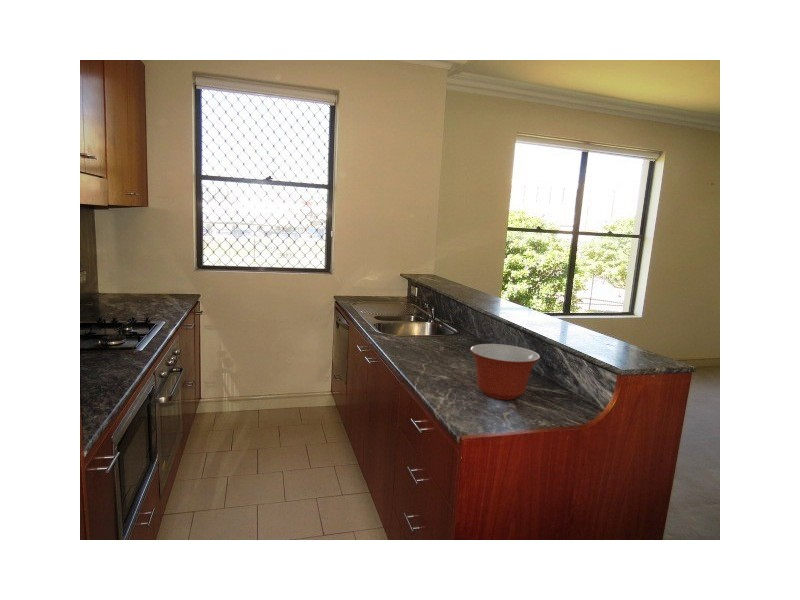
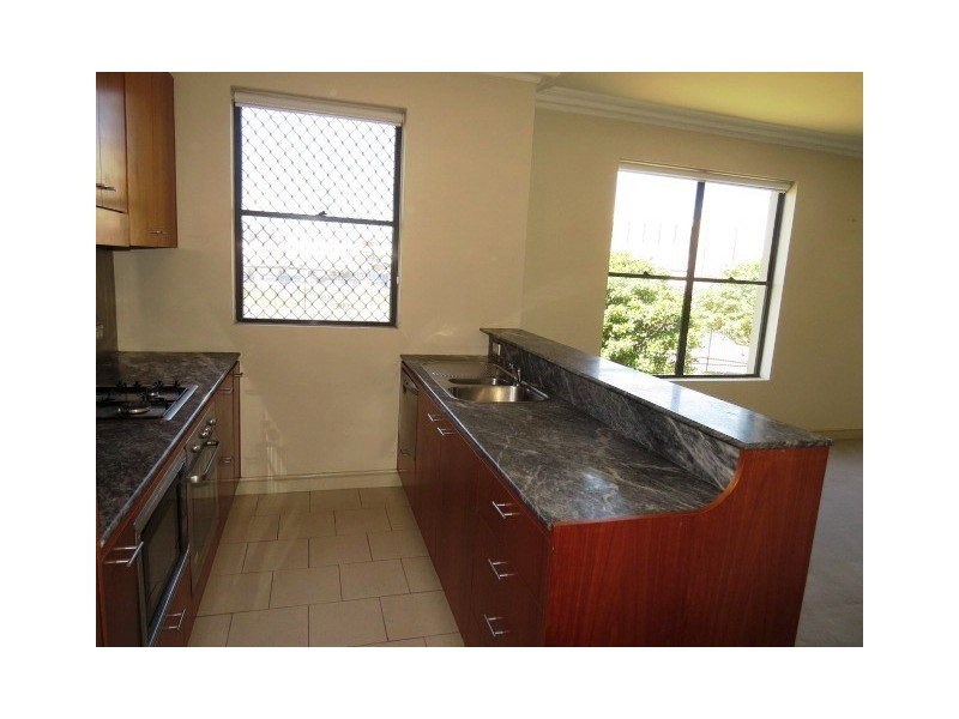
- mixing bowl [469,343,541,401]
